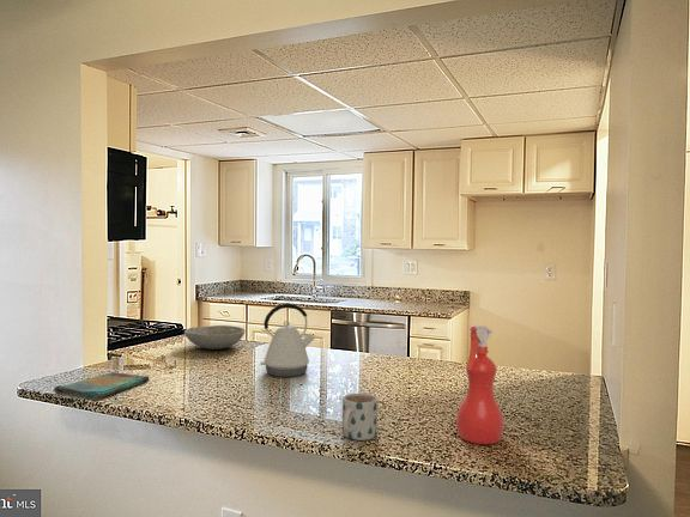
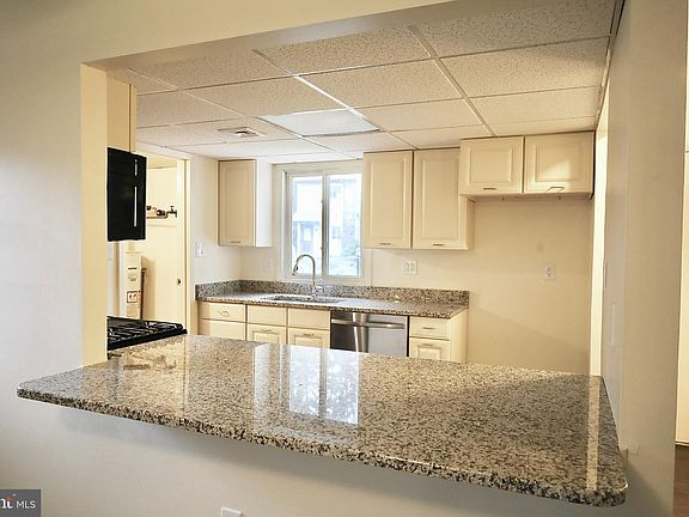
- kettle [259,303,316,378]
- spray bottle [455,324,504,445]
- dish towel [53,371,150,401]
- bowl [183,324,247,351]
- mug [341,393,379,442]
